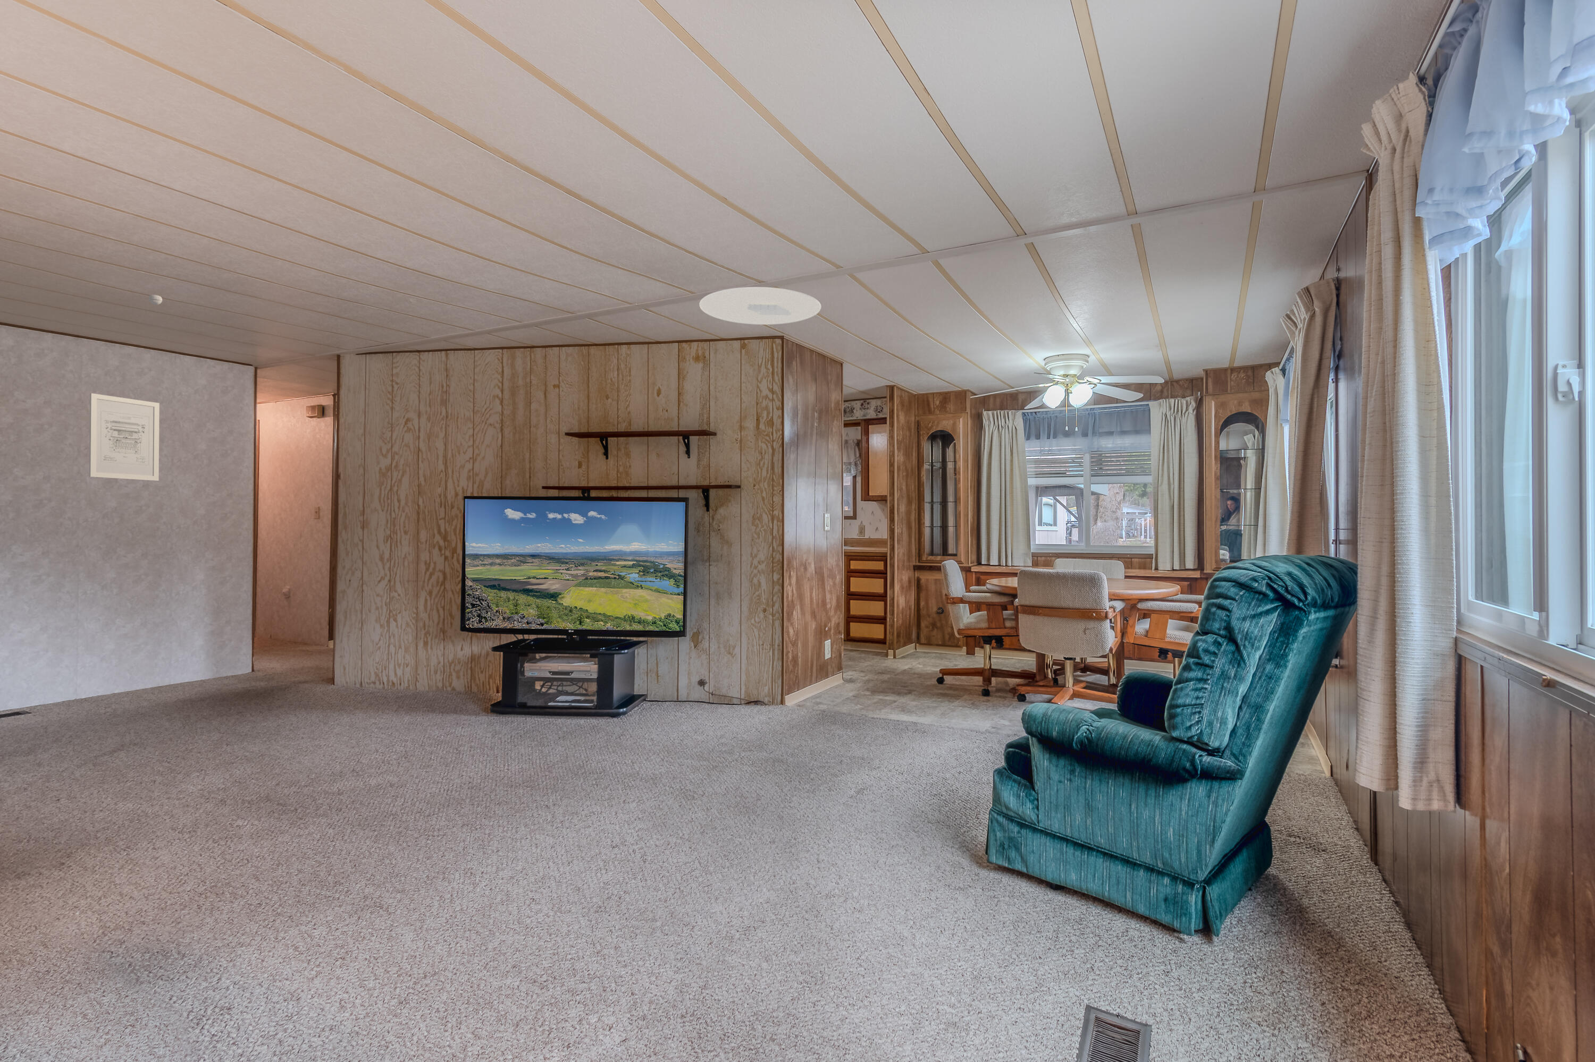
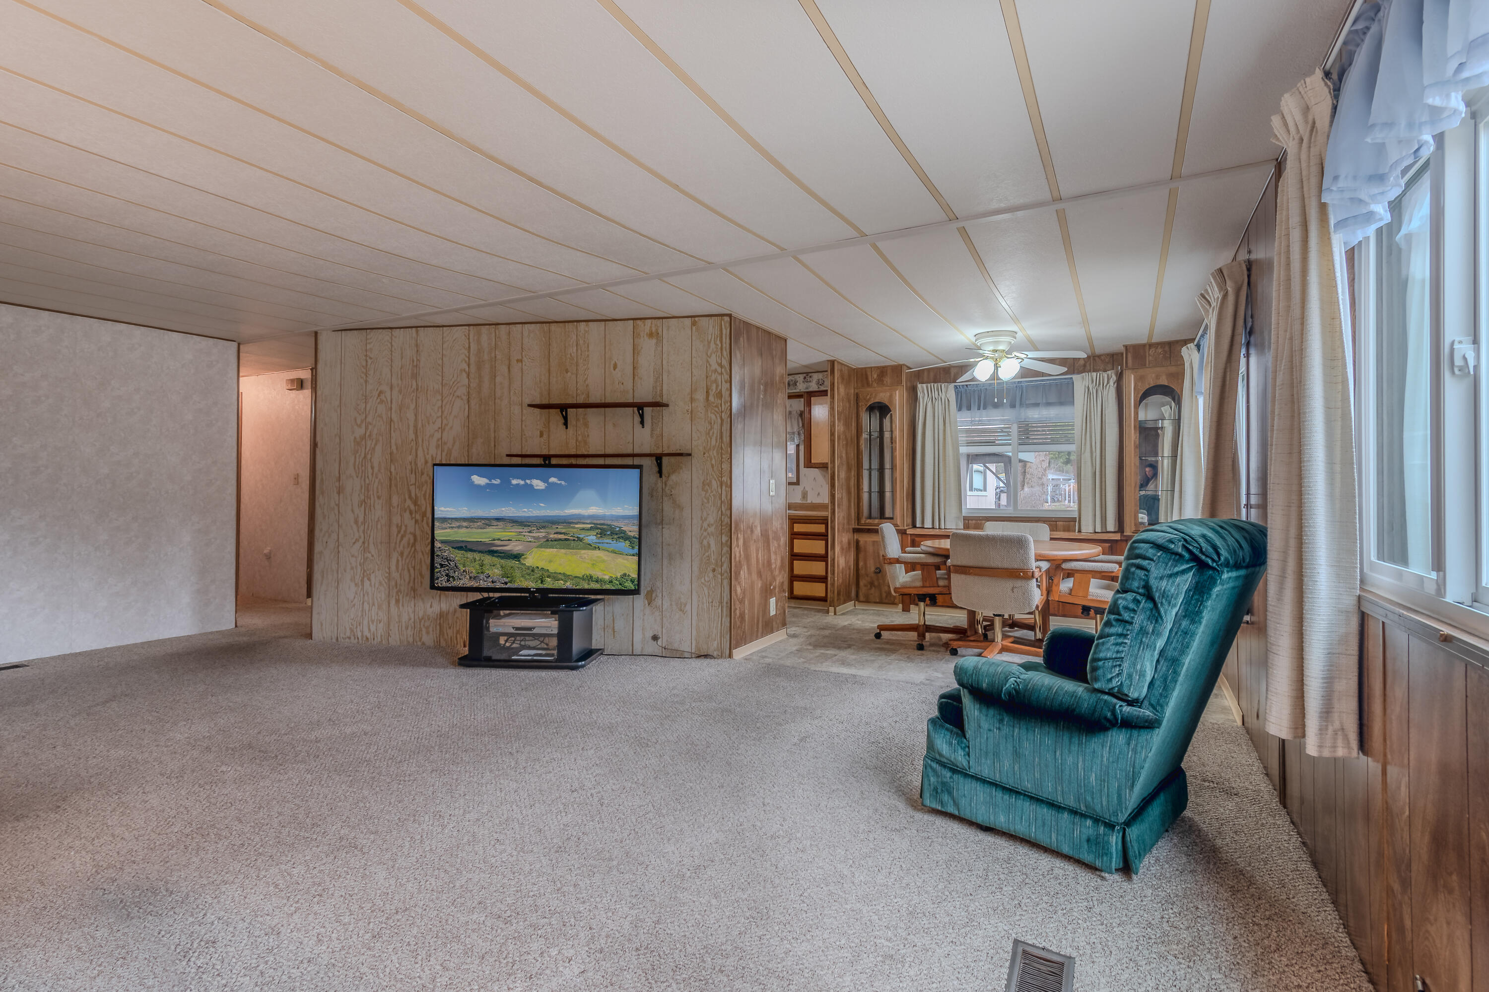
- wall art [89,392,160,481]
- ceiling light [698,287,822,325]
- smoke detector [148,294,162,306]
